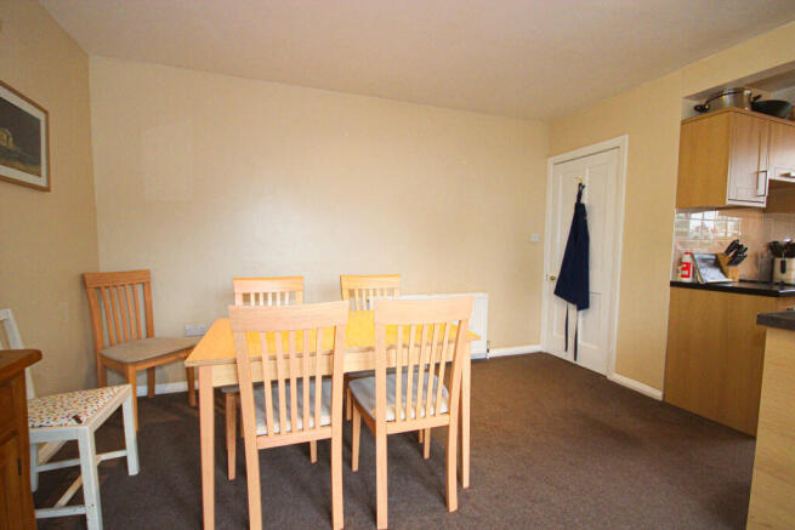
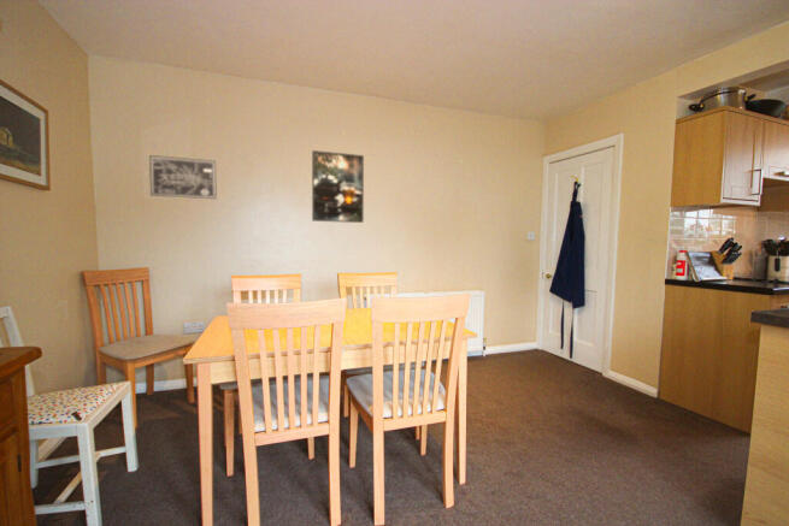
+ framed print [311,149,365,224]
+ wall art [148,154,218,200]
